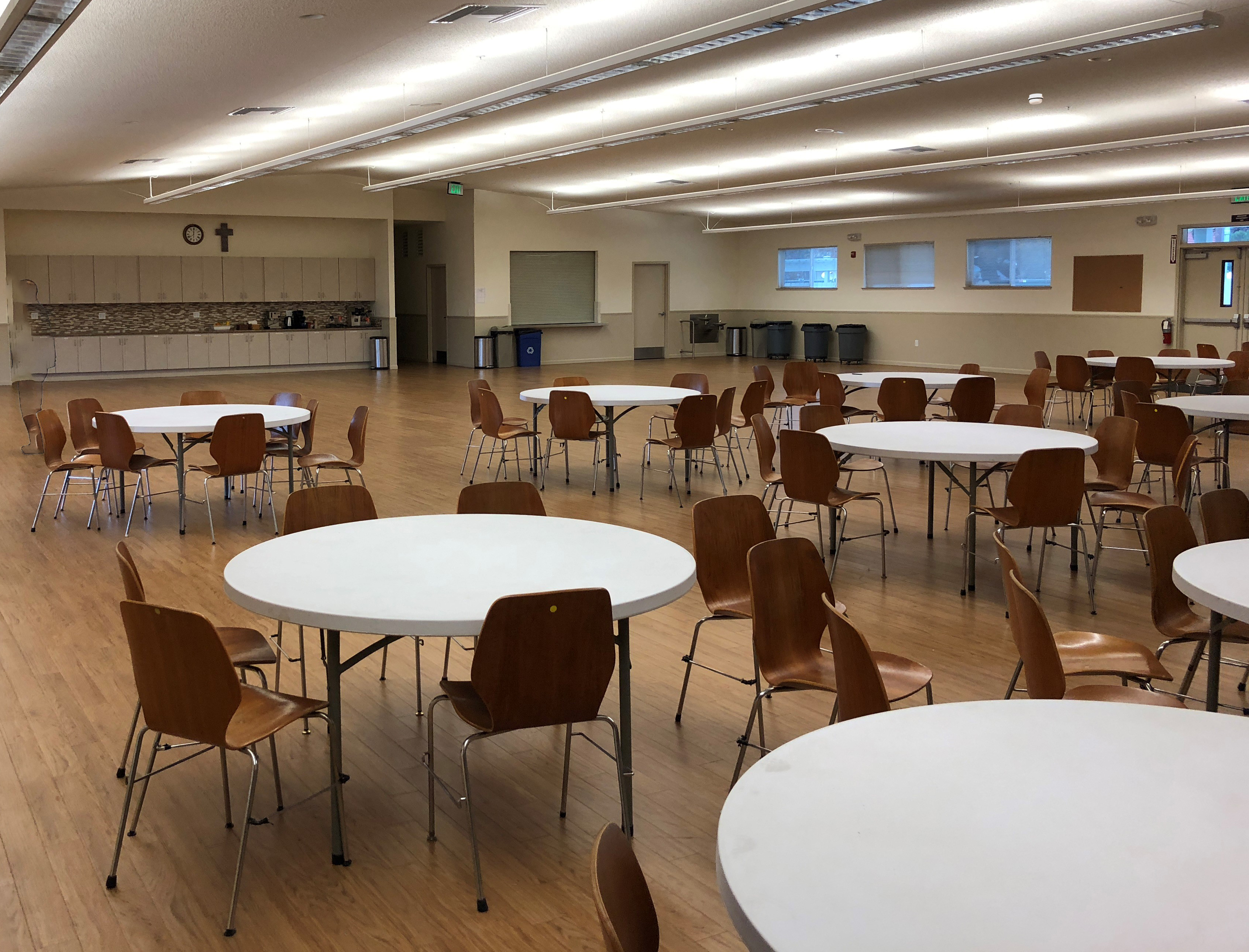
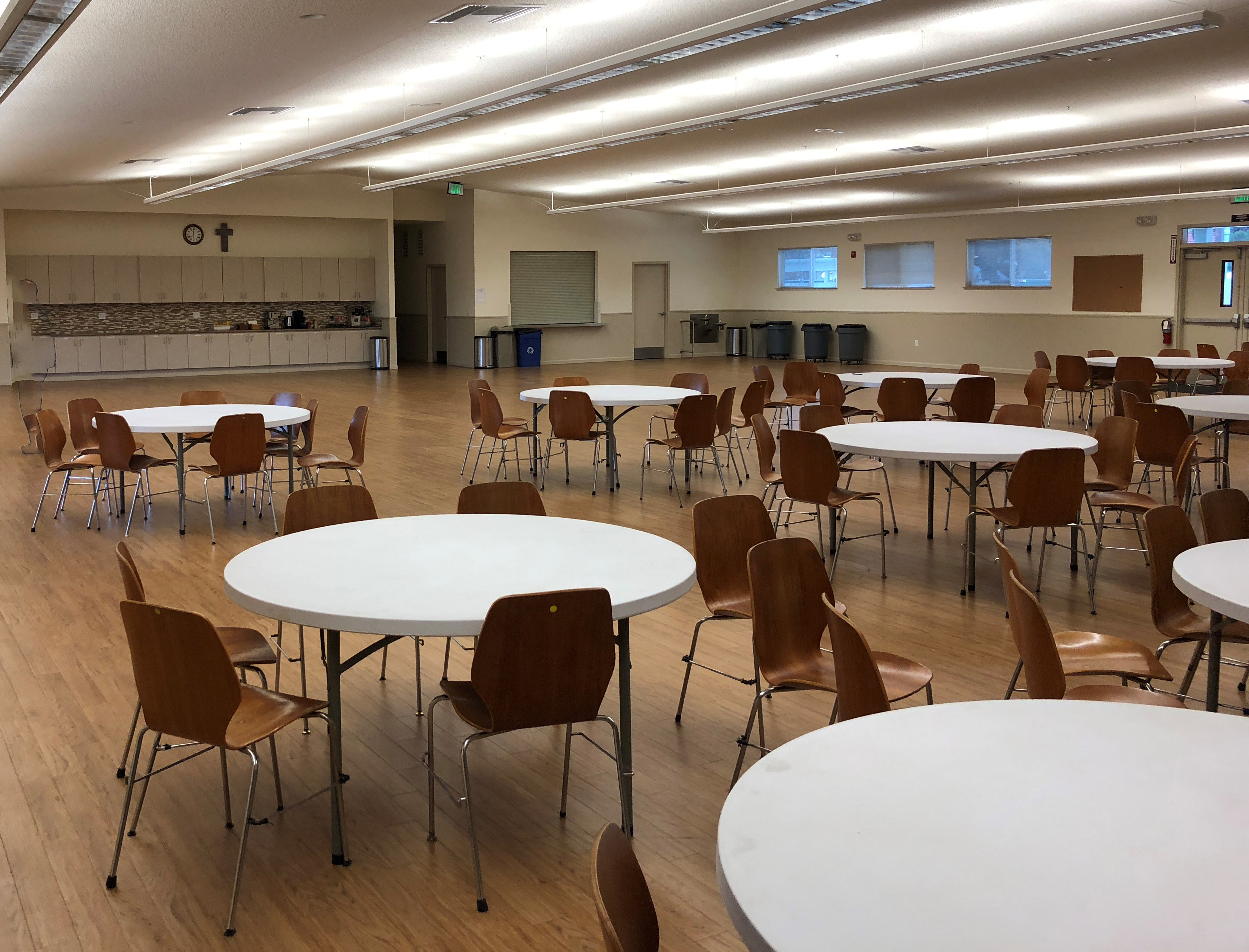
- smoke detector [1028,93,1043,105]
